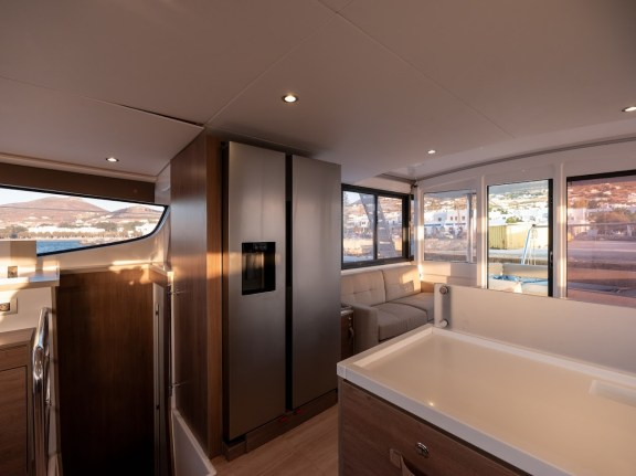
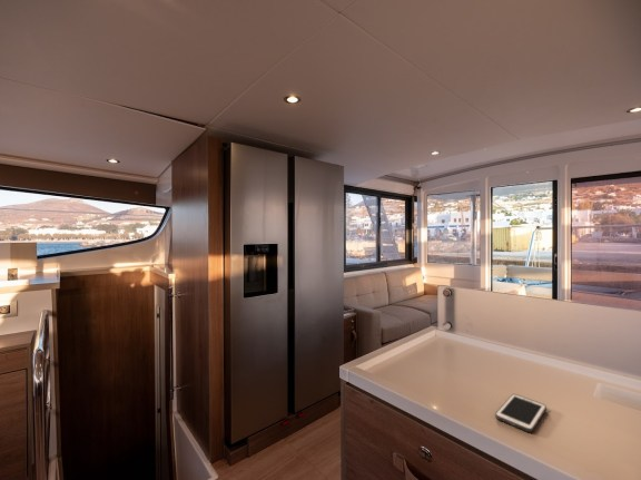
+ cell phone [494,393,548,433]
